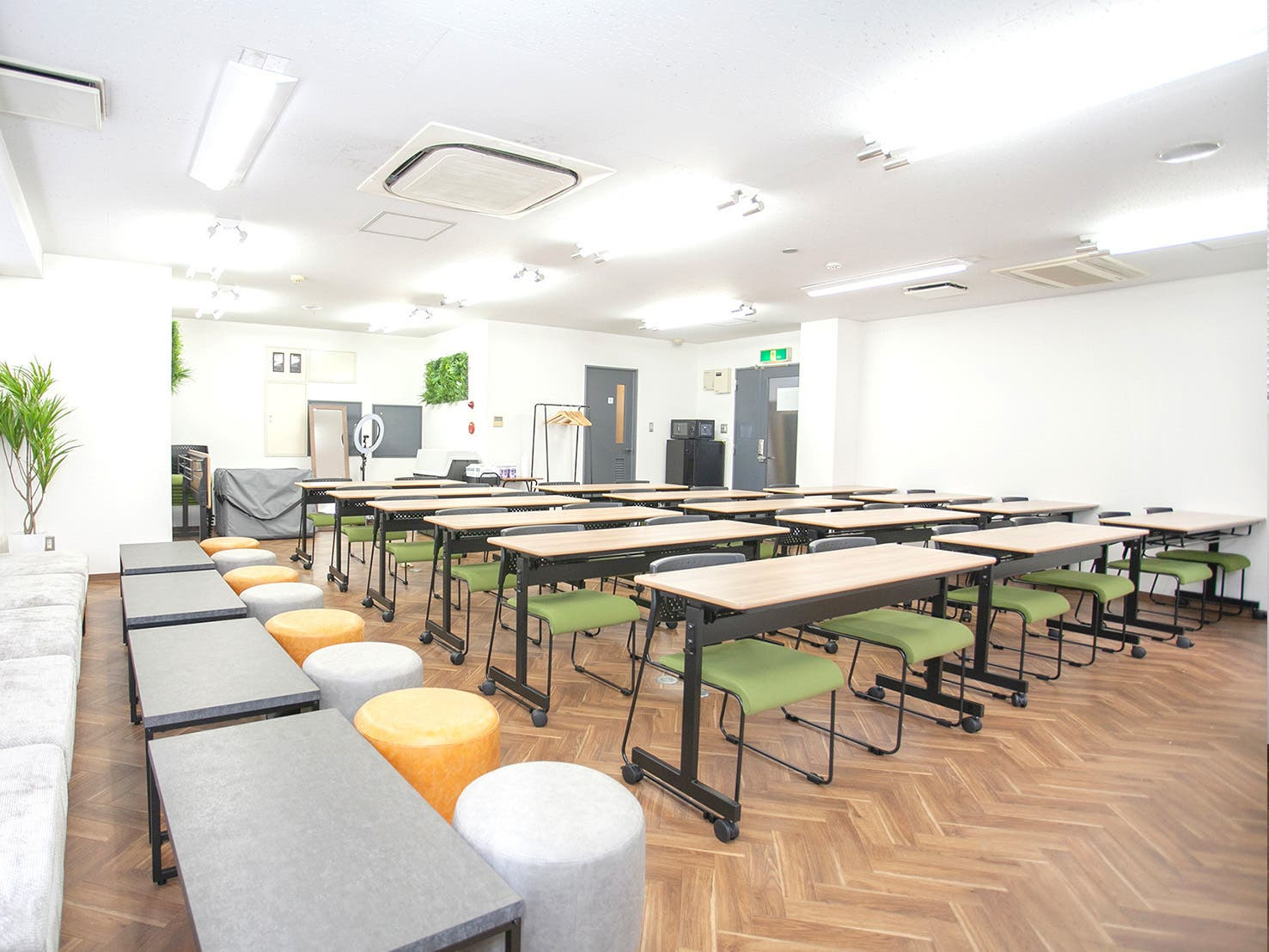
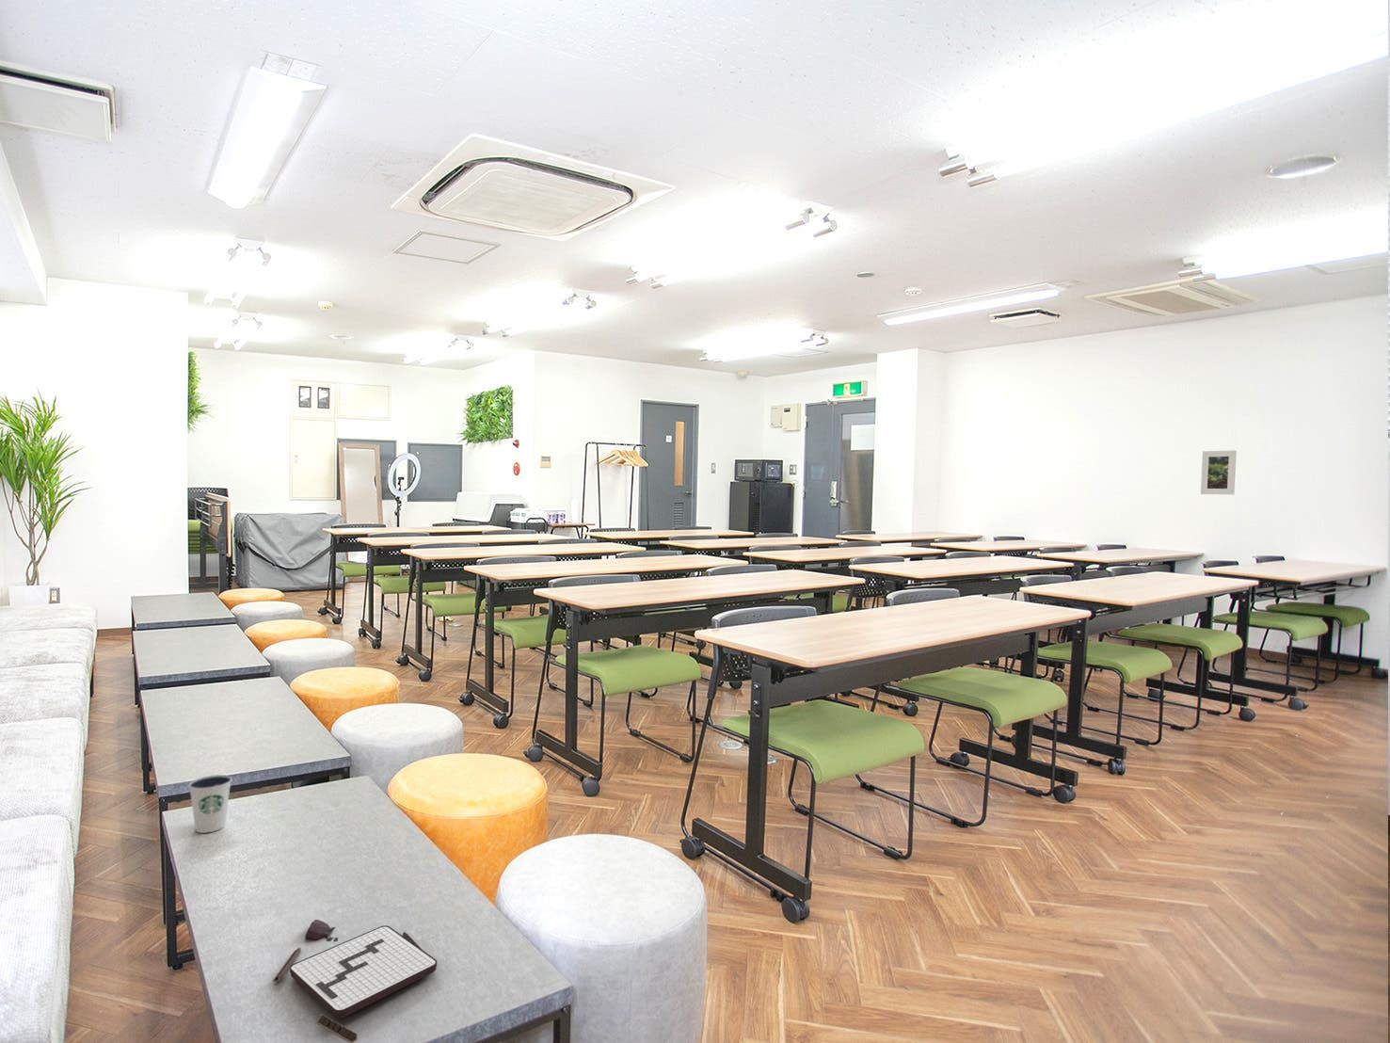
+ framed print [1199,450,1238,495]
+ dixie cup [187,773,232,834]
+ board game [272,919,438,1043]
